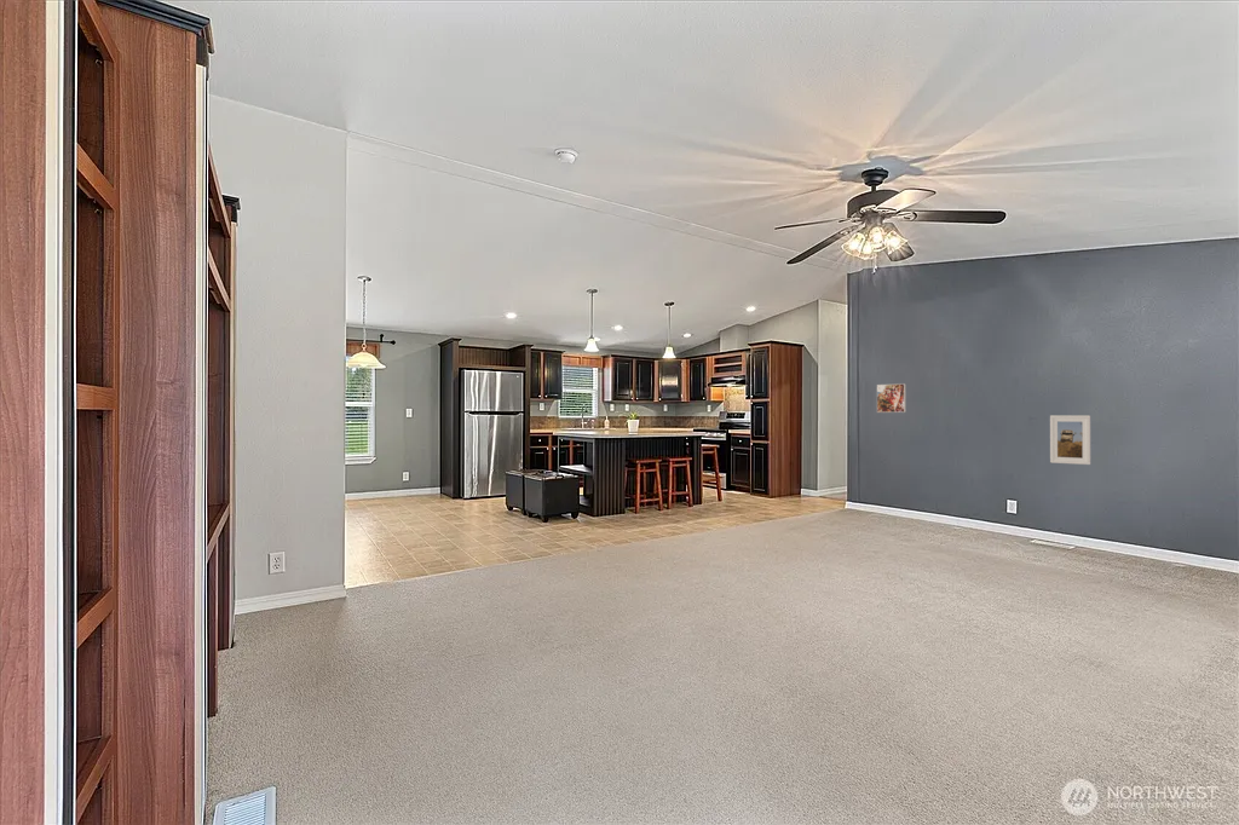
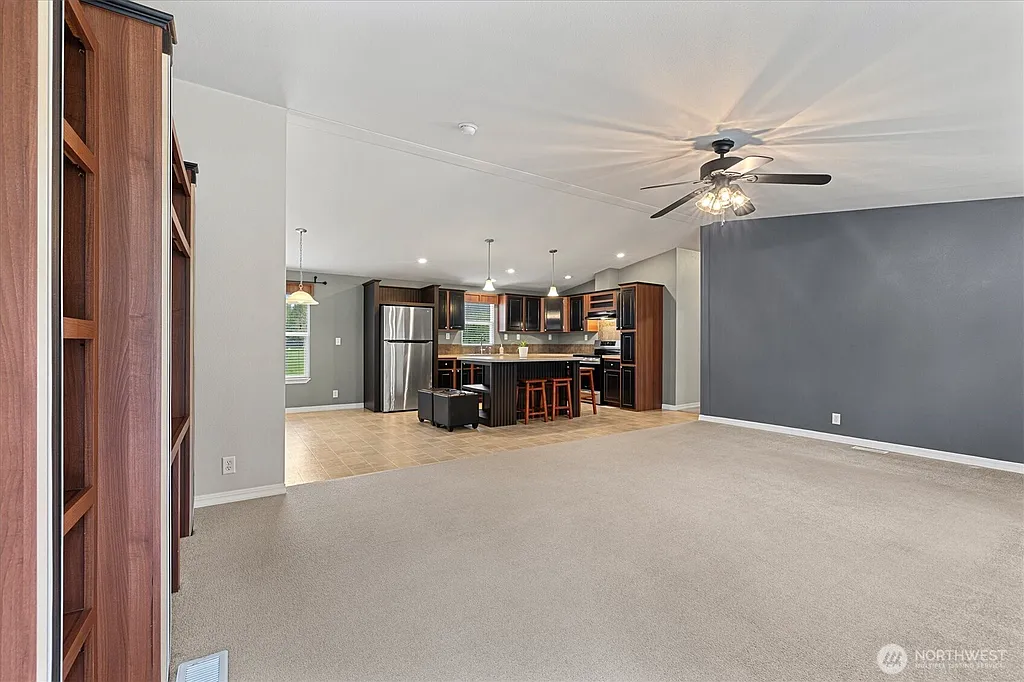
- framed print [1049,414,1091,466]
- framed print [876,382,907,414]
